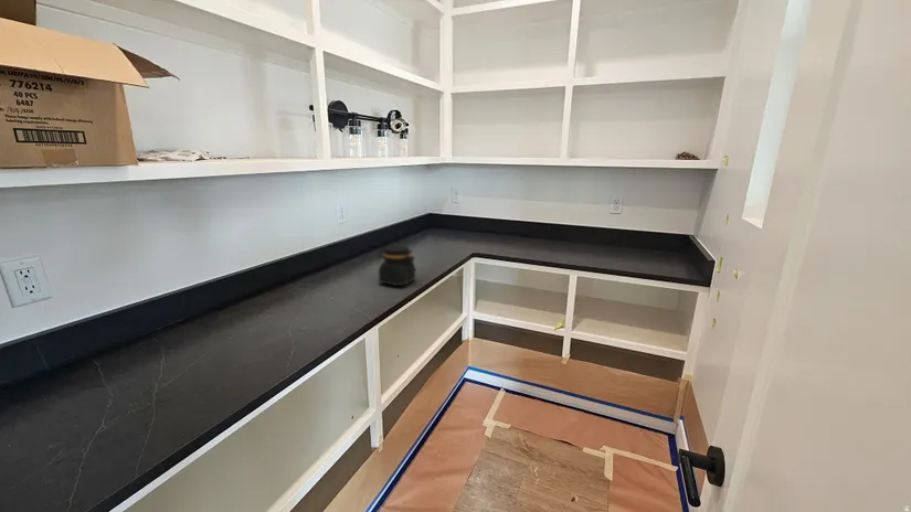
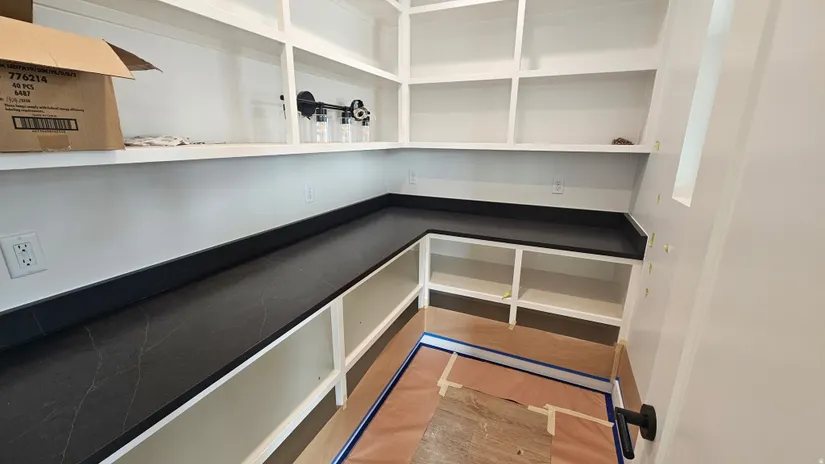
- jar [378,245,416,287]
